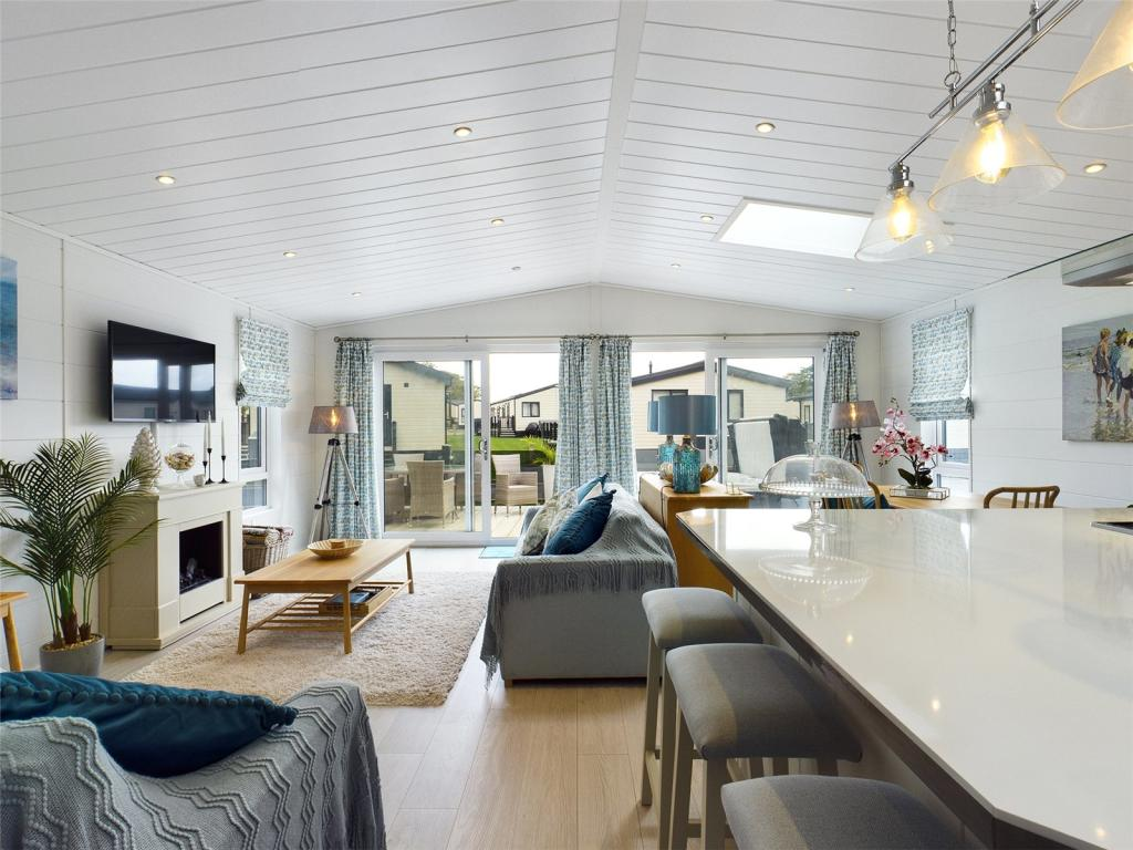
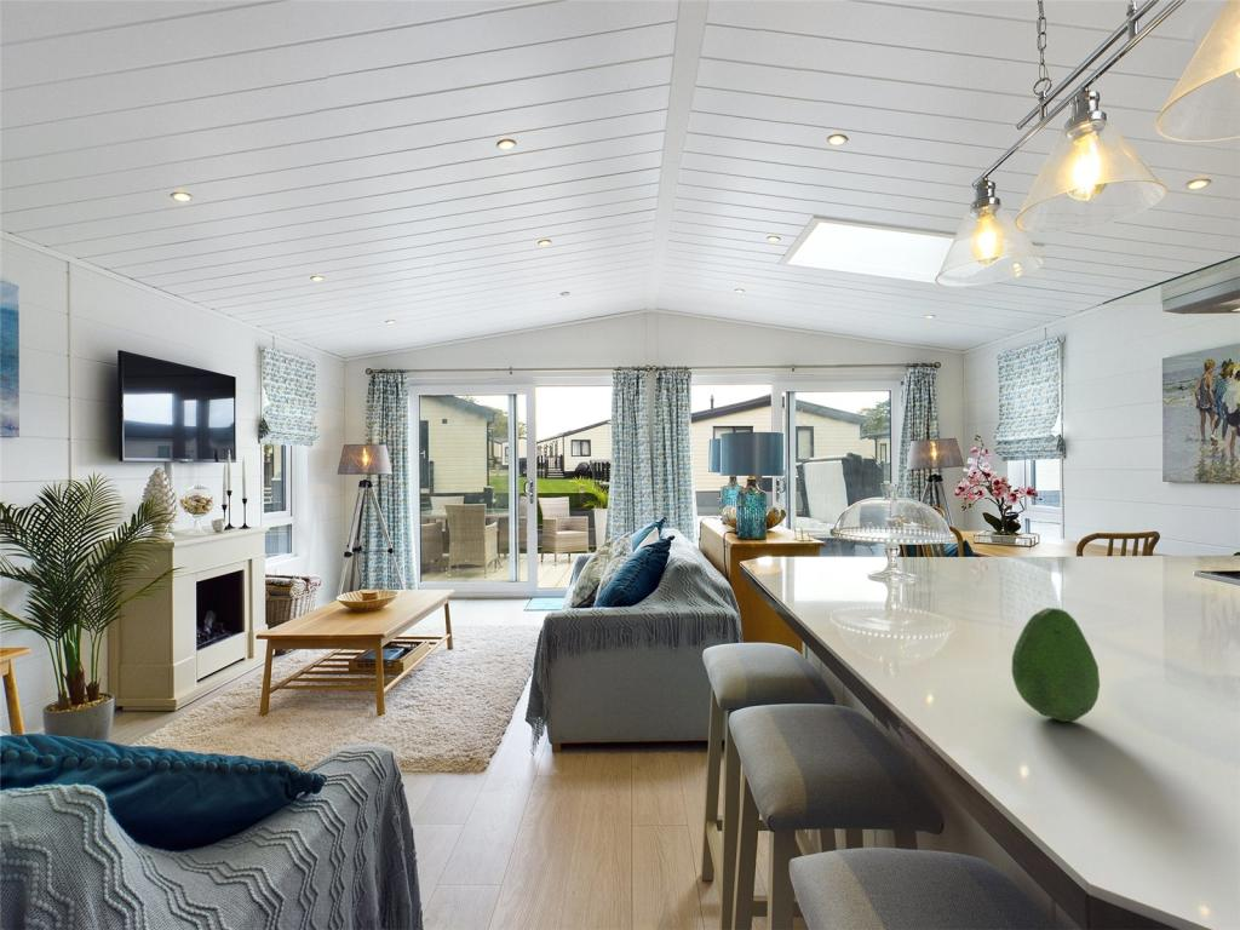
+ fruit [1010,607,1101,723]
